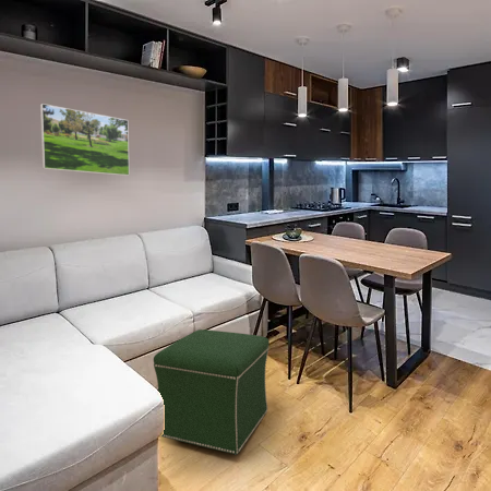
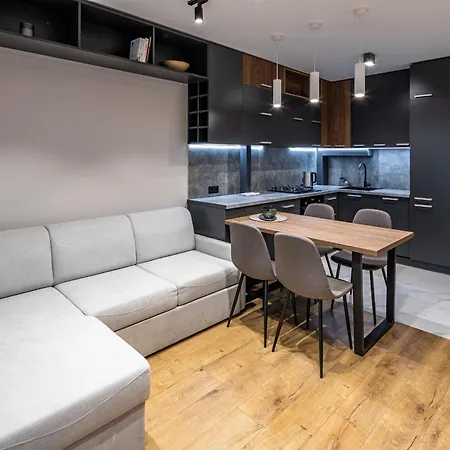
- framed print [39,103,131,177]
- ottoman [153,328,271,456]
